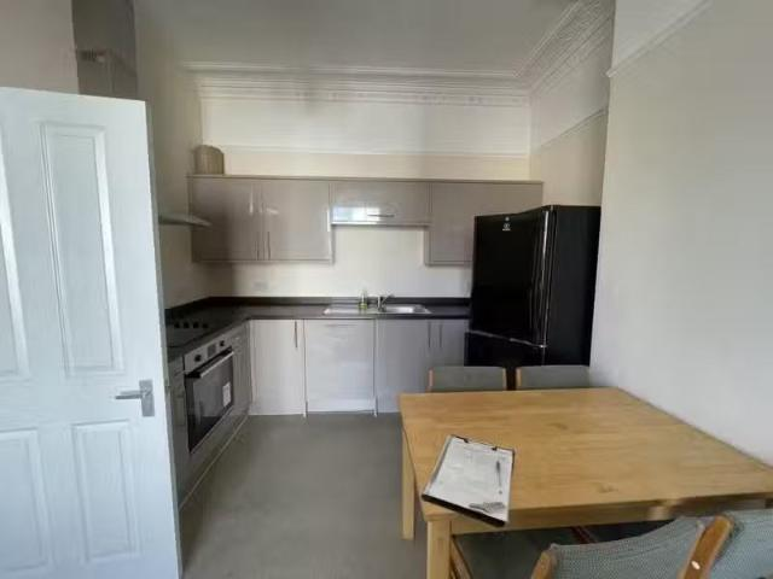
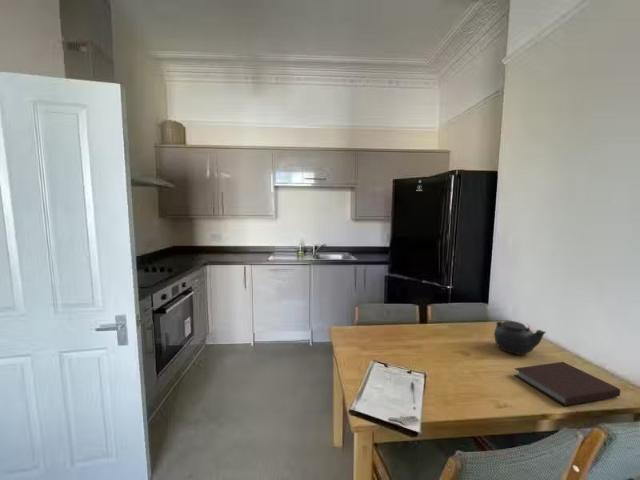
+ notebook [513,361,621,407]
+ teapot [493,319,547,355]
